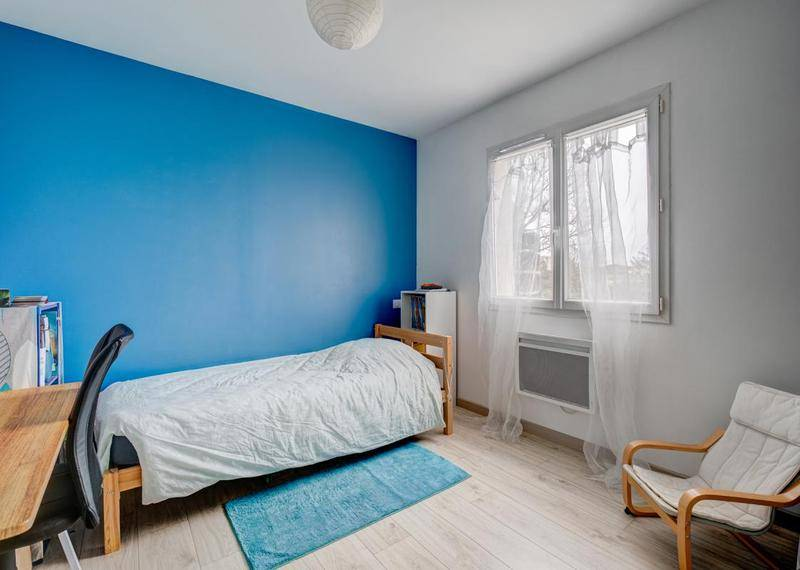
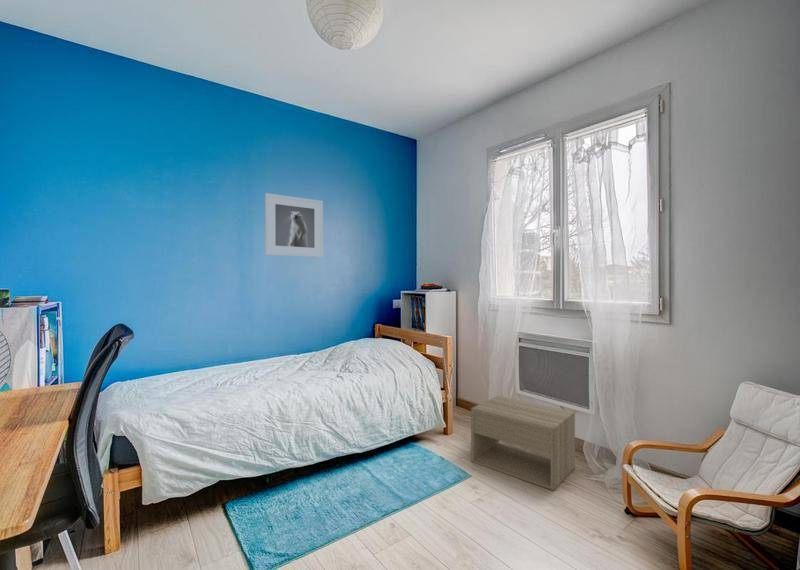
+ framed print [264,192,324,258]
+ nightstand [470,395,576,492]
